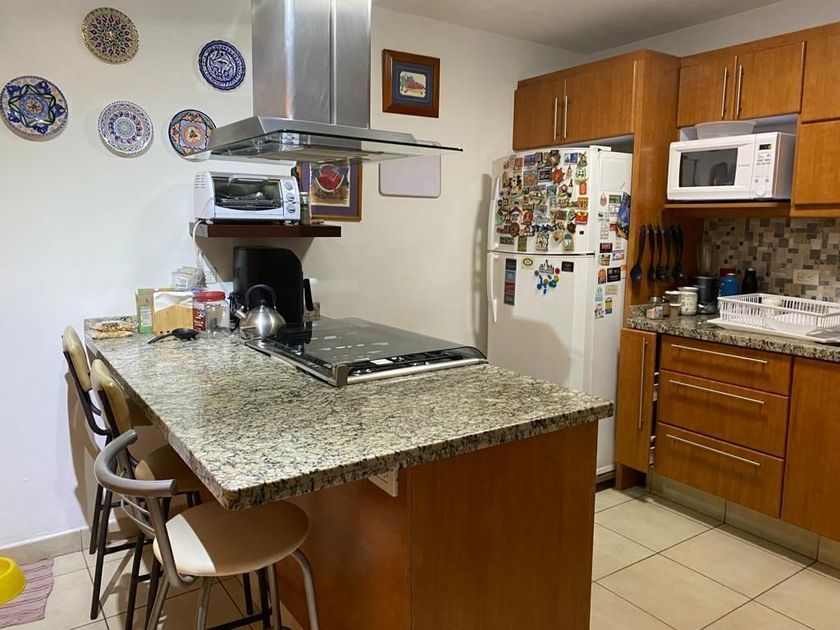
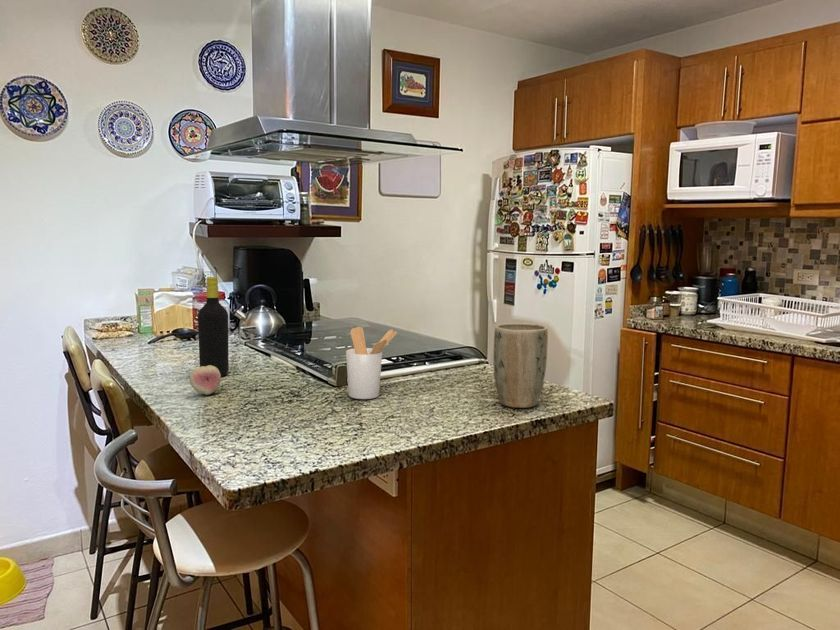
+ utensil holder [345,326,398,400]
+ bottle [197,276,230,377]
+ fruit [189,365,222,396]
+ plant pot [493,322,549,409]
